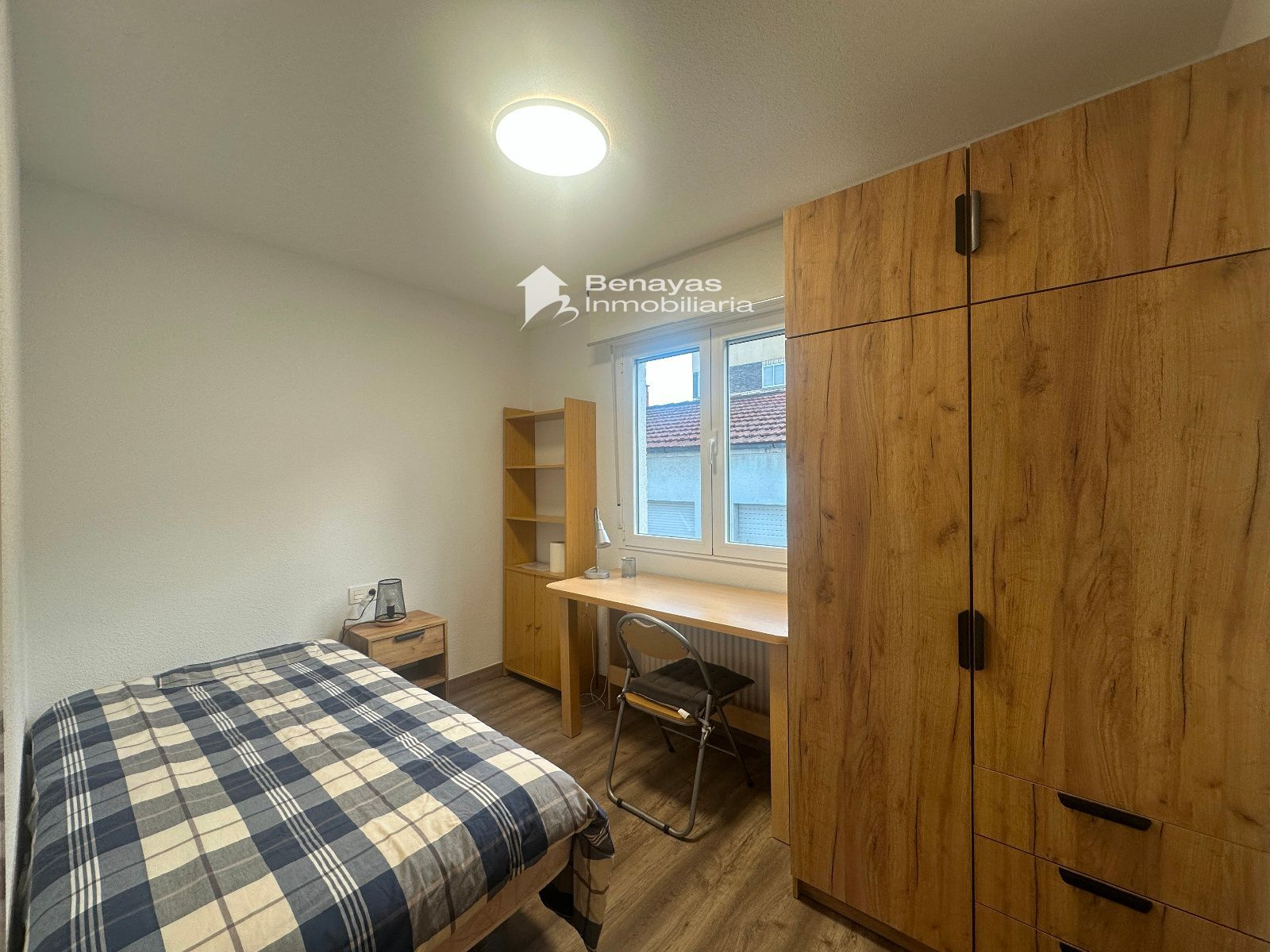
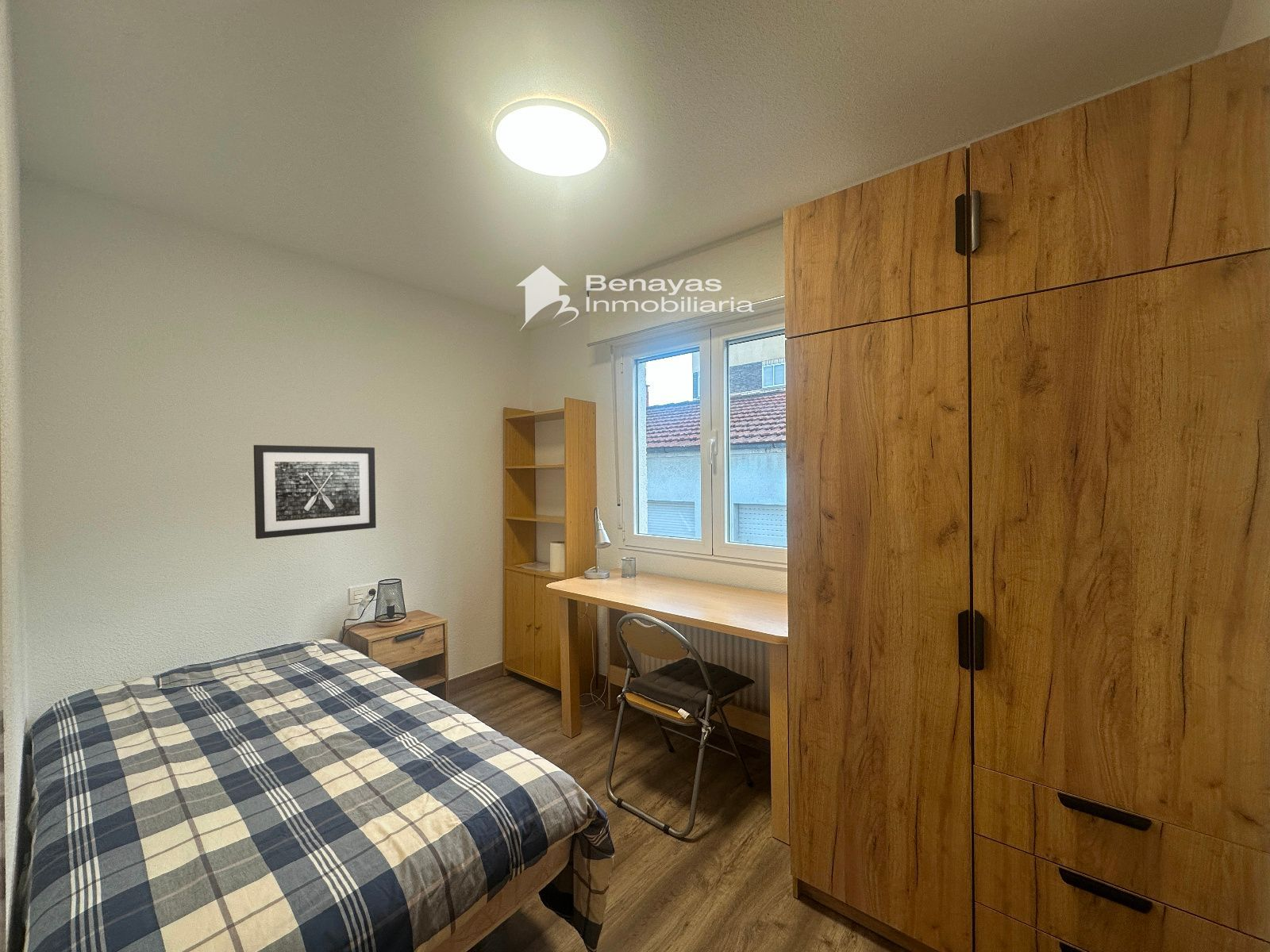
+ wall art [252,444,377,539]
